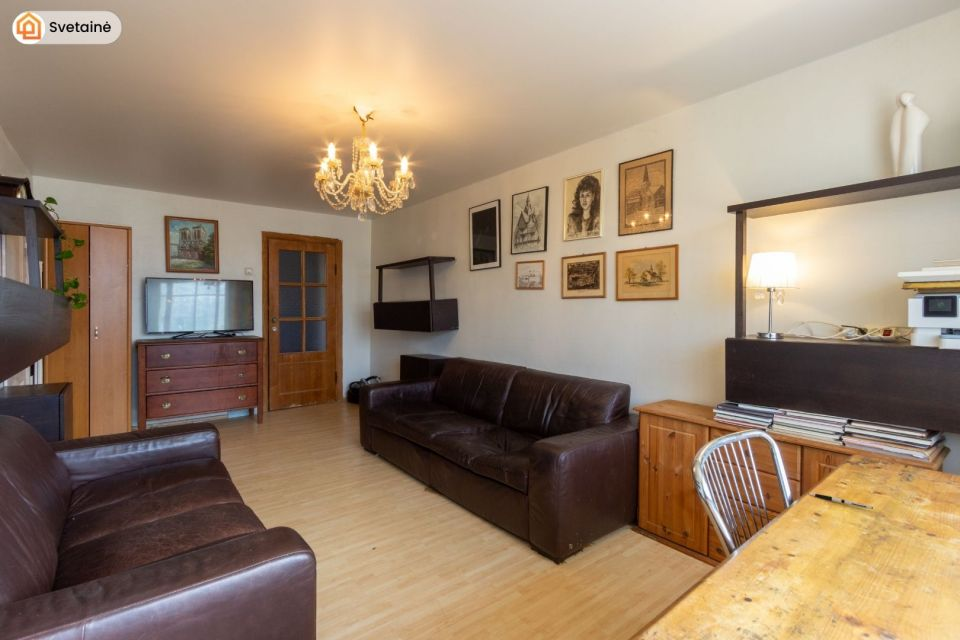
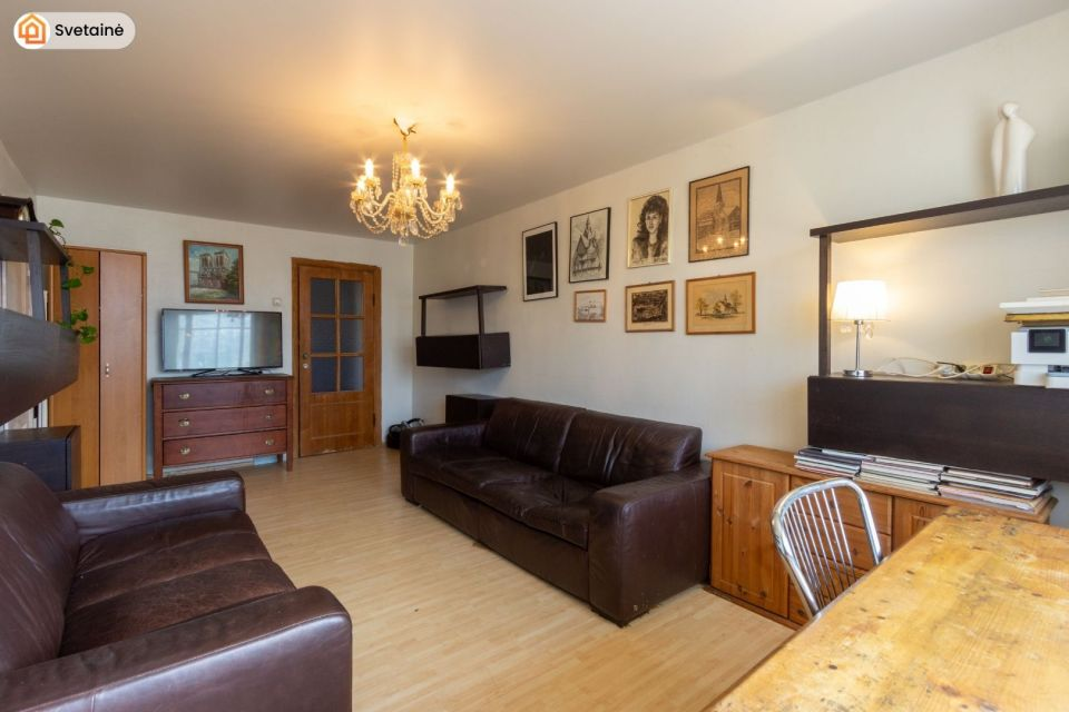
- pen [807,492,874,510]
